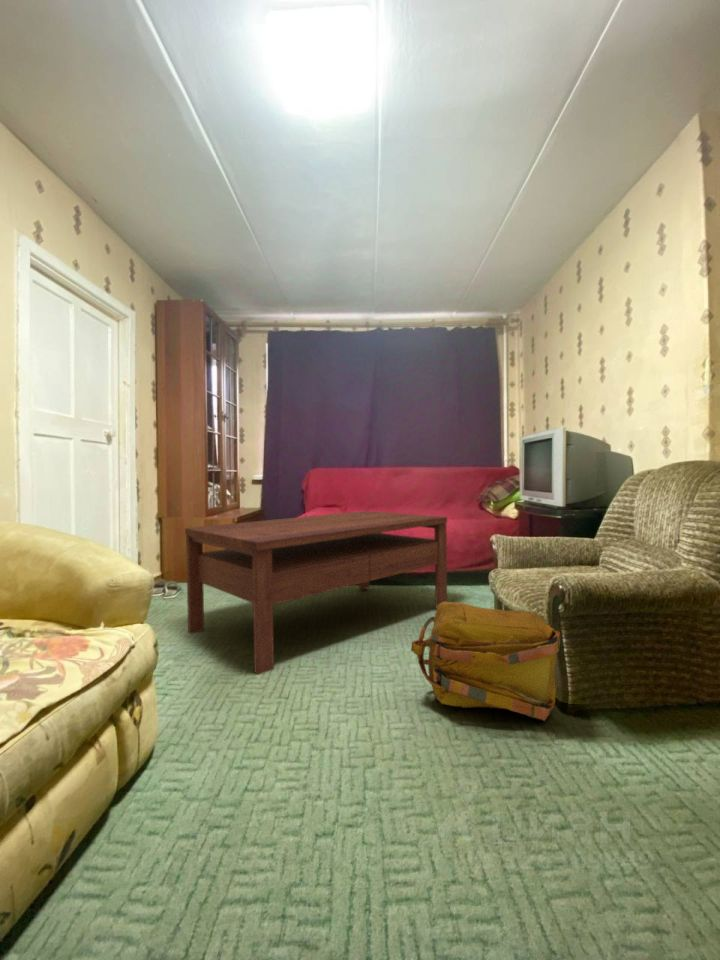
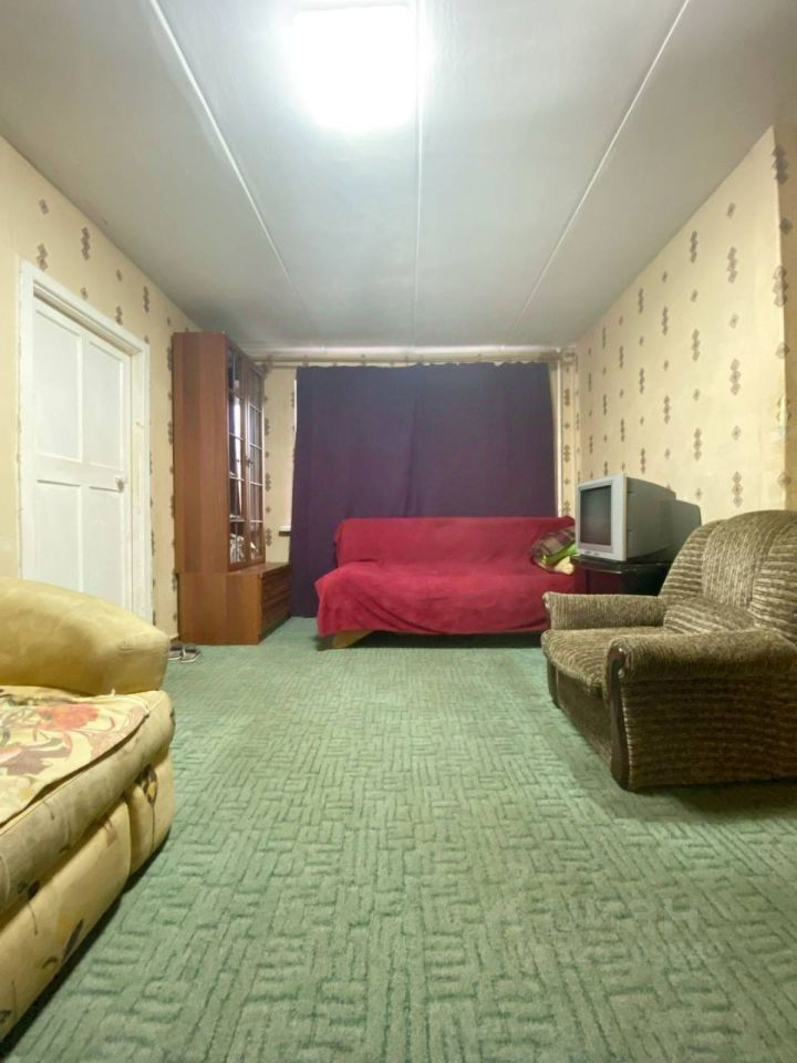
- coffee table [184,510,448,675]
- backpack [410,601,563,722]
